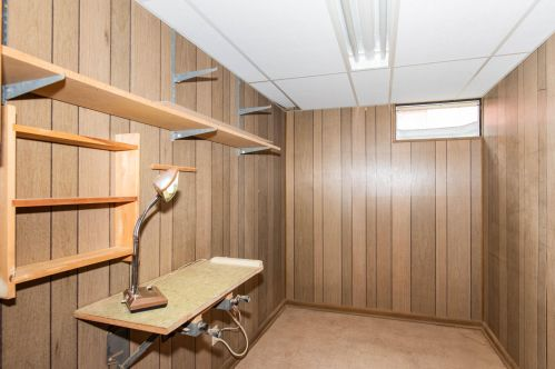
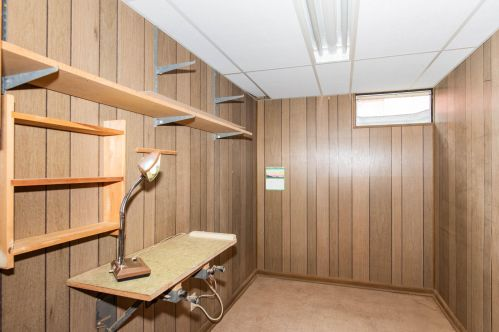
+ calendar [265,166,286,192]
